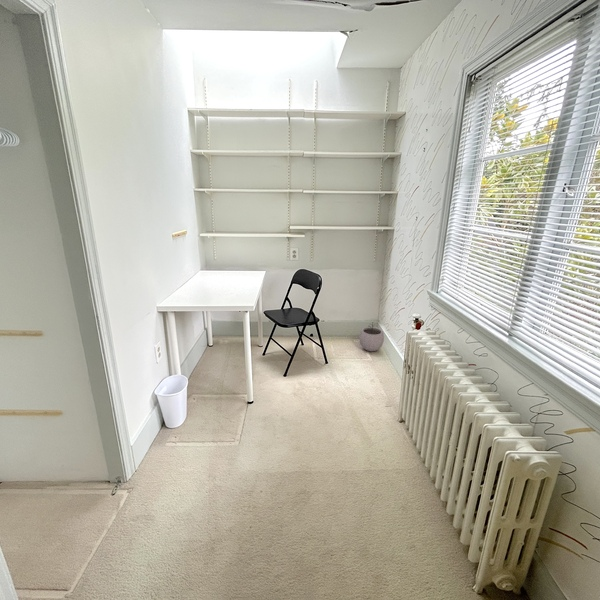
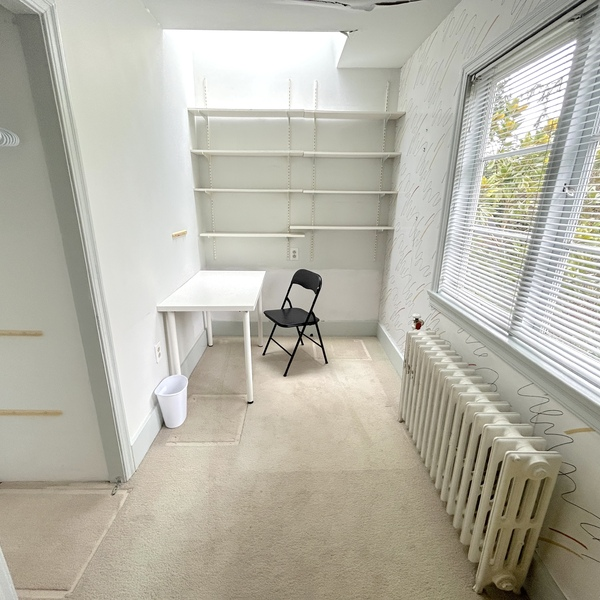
- plant pot [358,323,385,352]
